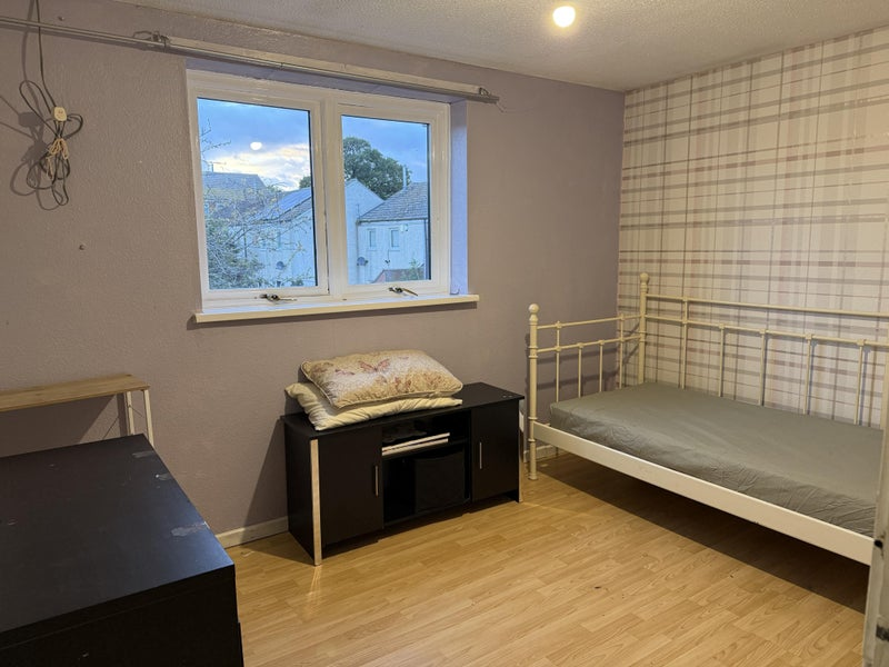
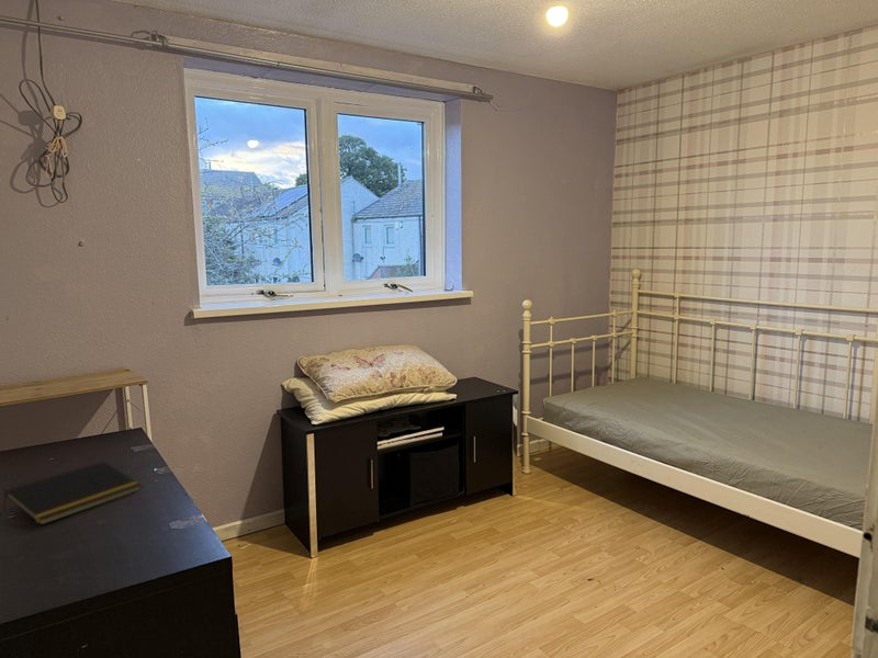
+ notepad [2,461,142,526]
